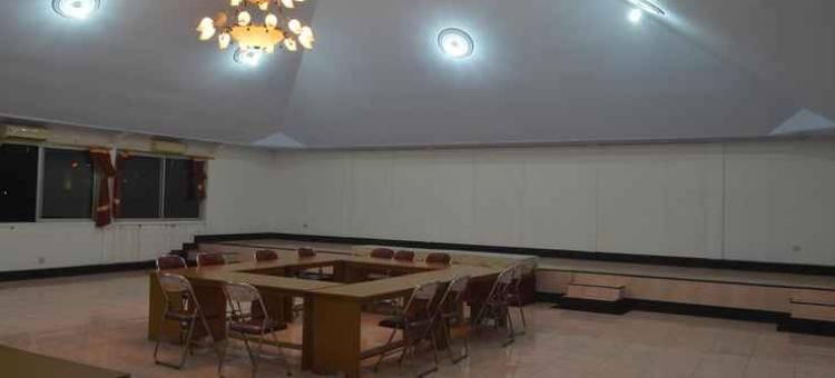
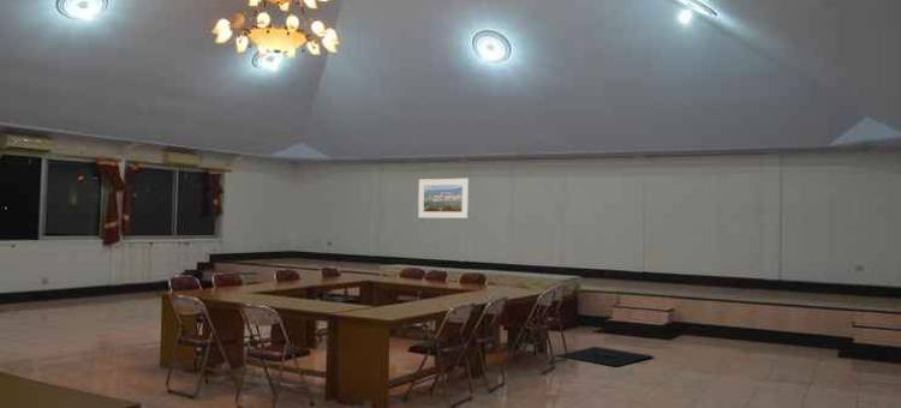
+ rug [554,346,656,367]
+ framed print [417,178,470,220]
